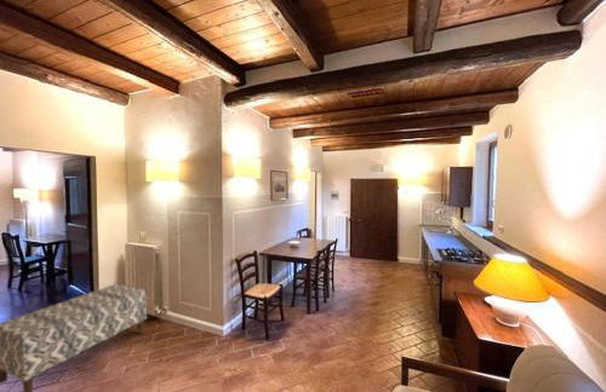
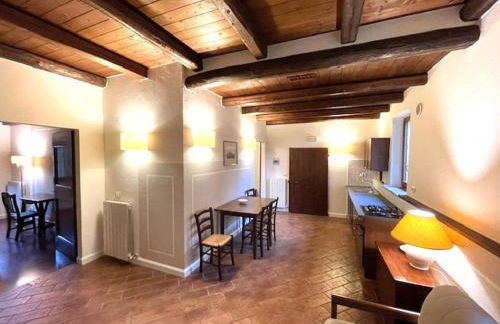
- bench [0,283,148,392]
